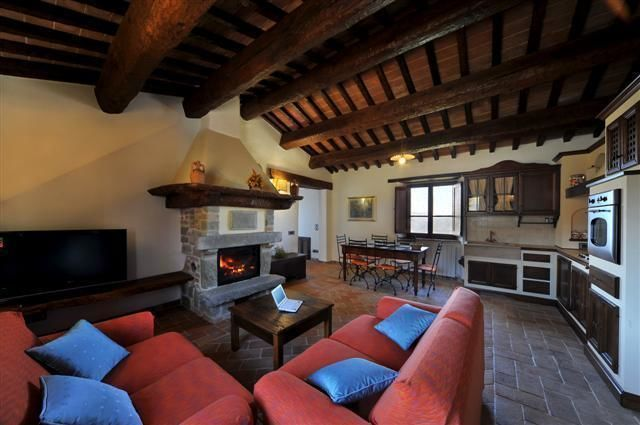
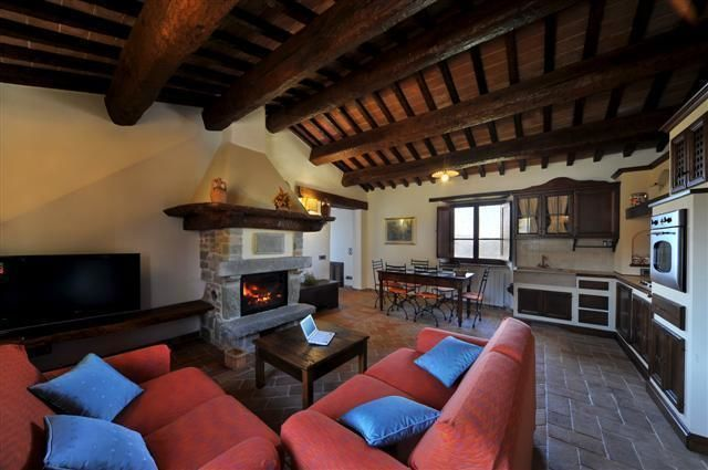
+ basket [223,332,247,372]
